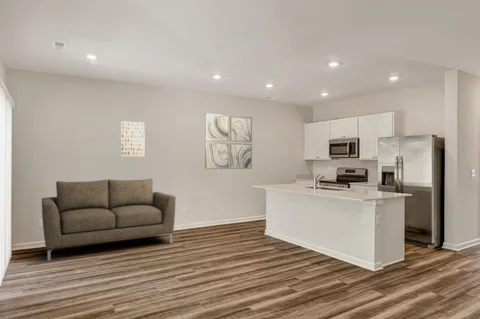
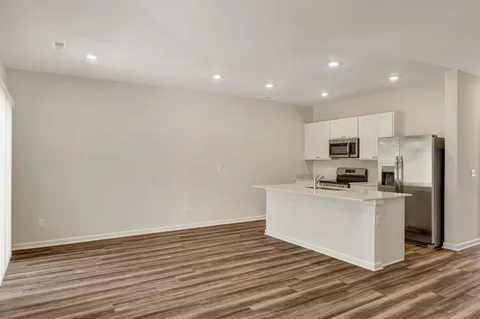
- sofa [41,178,177,262]
- wall art [120,120,146,158]
- wall art [204,112,253,170]
